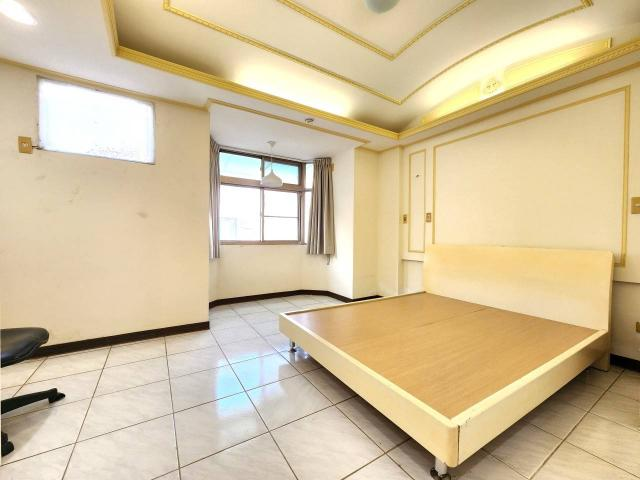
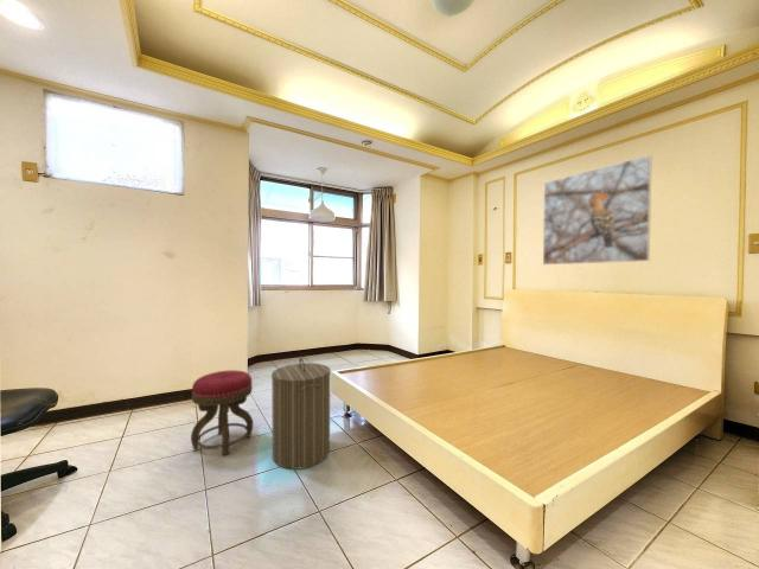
+ laundry hamper [270,356,332,471]
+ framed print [542,154,652,266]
+ stool [190,369,254,456]
